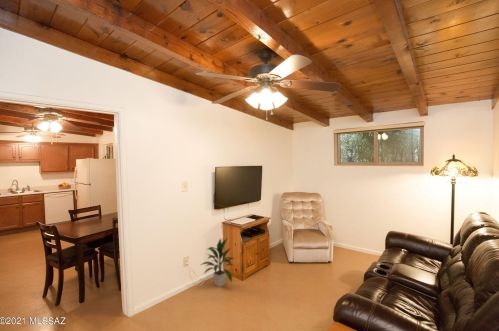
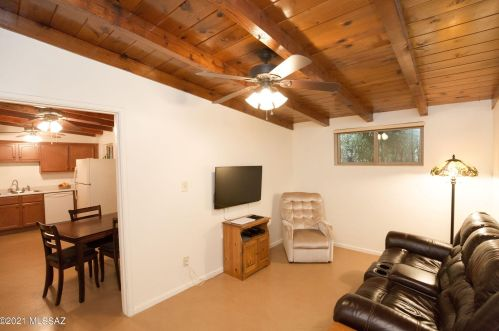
- indoor plant [200,236,236,288]
